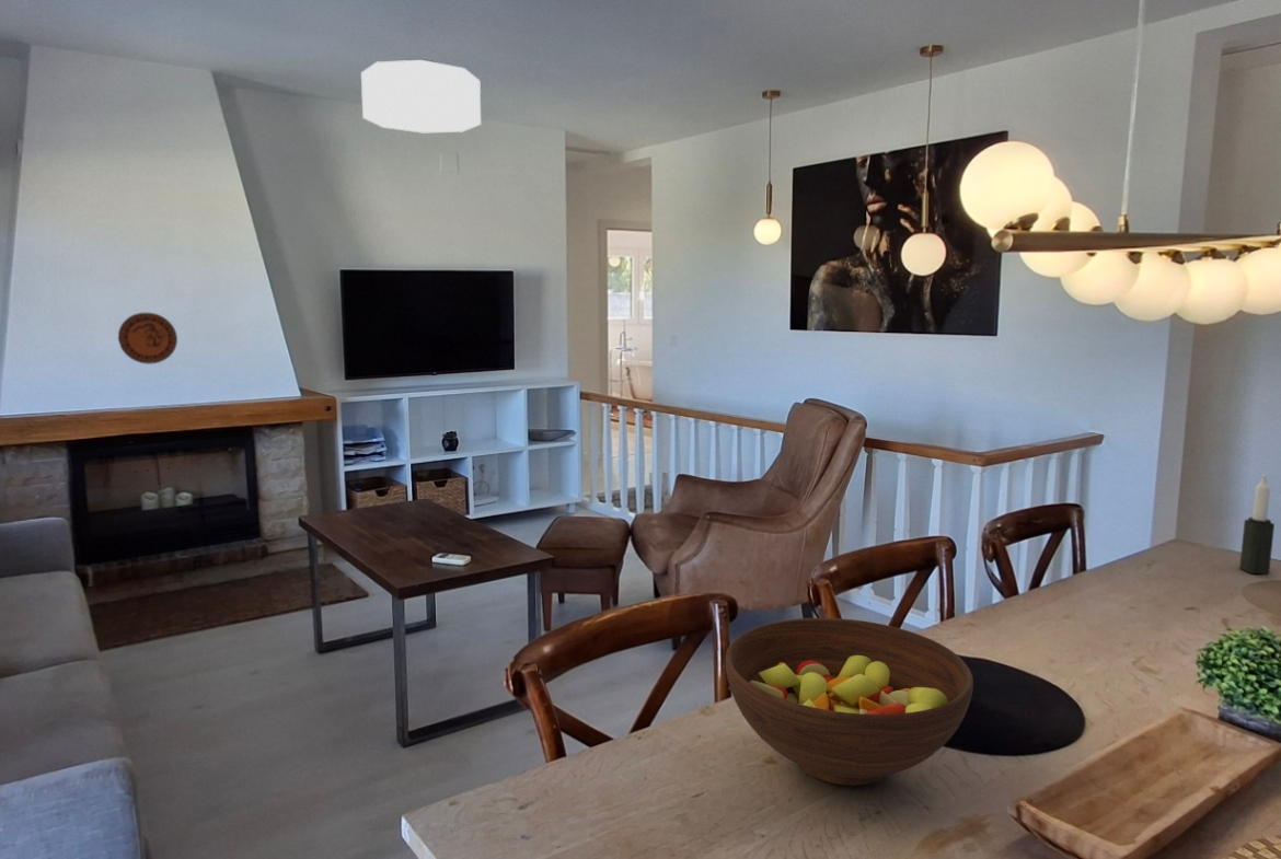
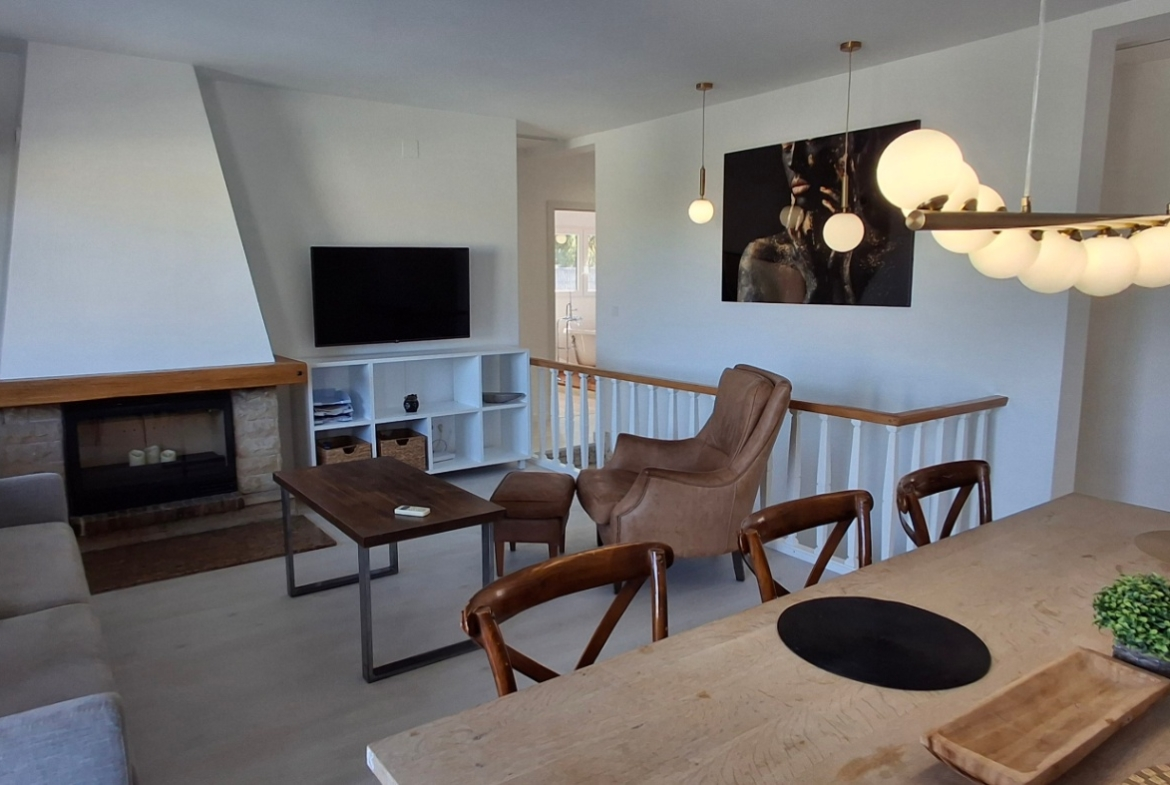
- candle [1238,473,1276,574]
- decorative plate [117,312,178,365]
- ceiling light [360,58,482,134]
- fruit bowl [725,617,974,787]
